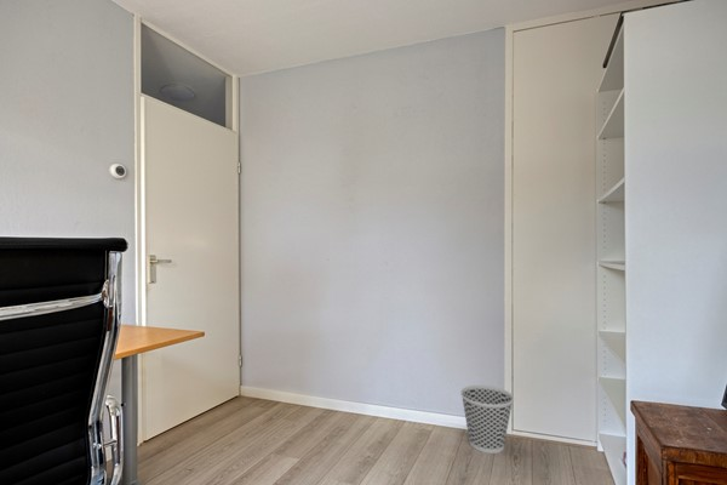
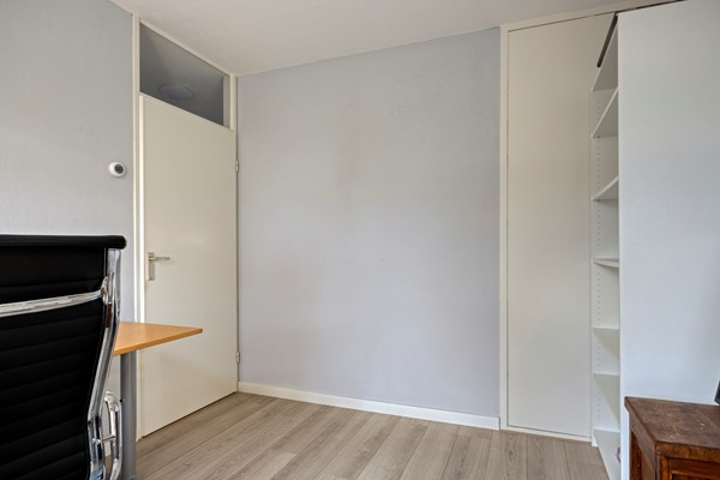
- wastebasket [459,384,515,455]
